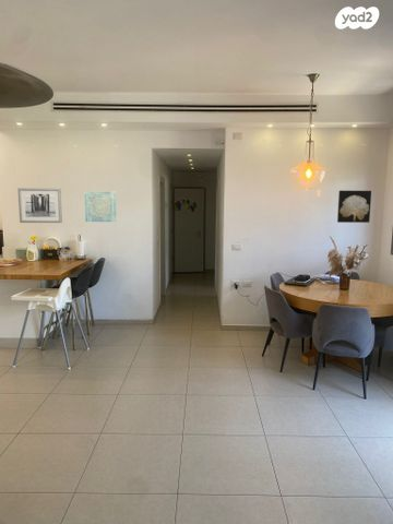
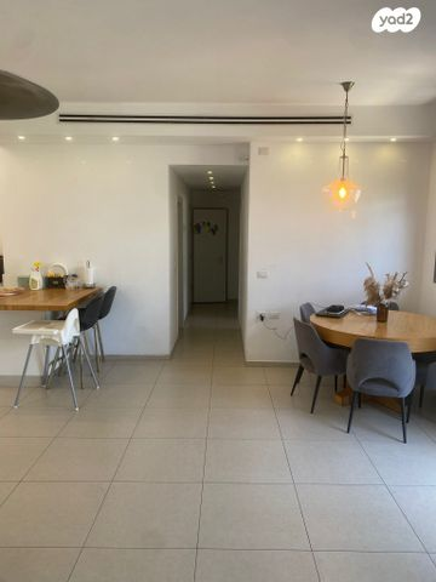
- wall art [16,187,63,224]
- wall art [84,190,117,223]
- wall art [336,190,372,224]
